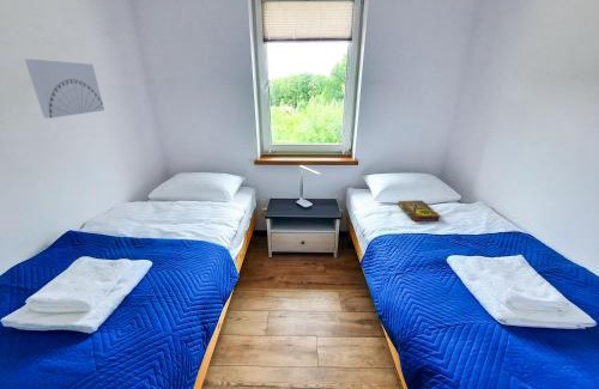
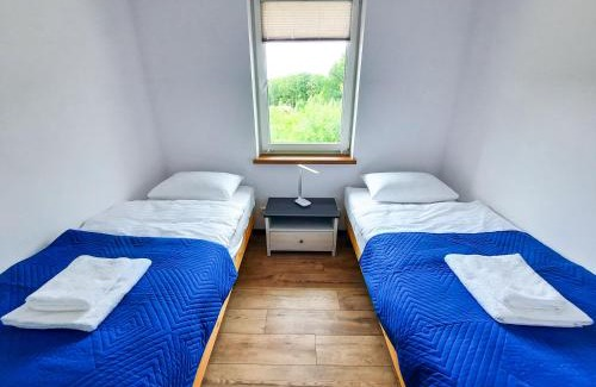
- wall art [24,59,105,118]
- book [397,200,442,223]
